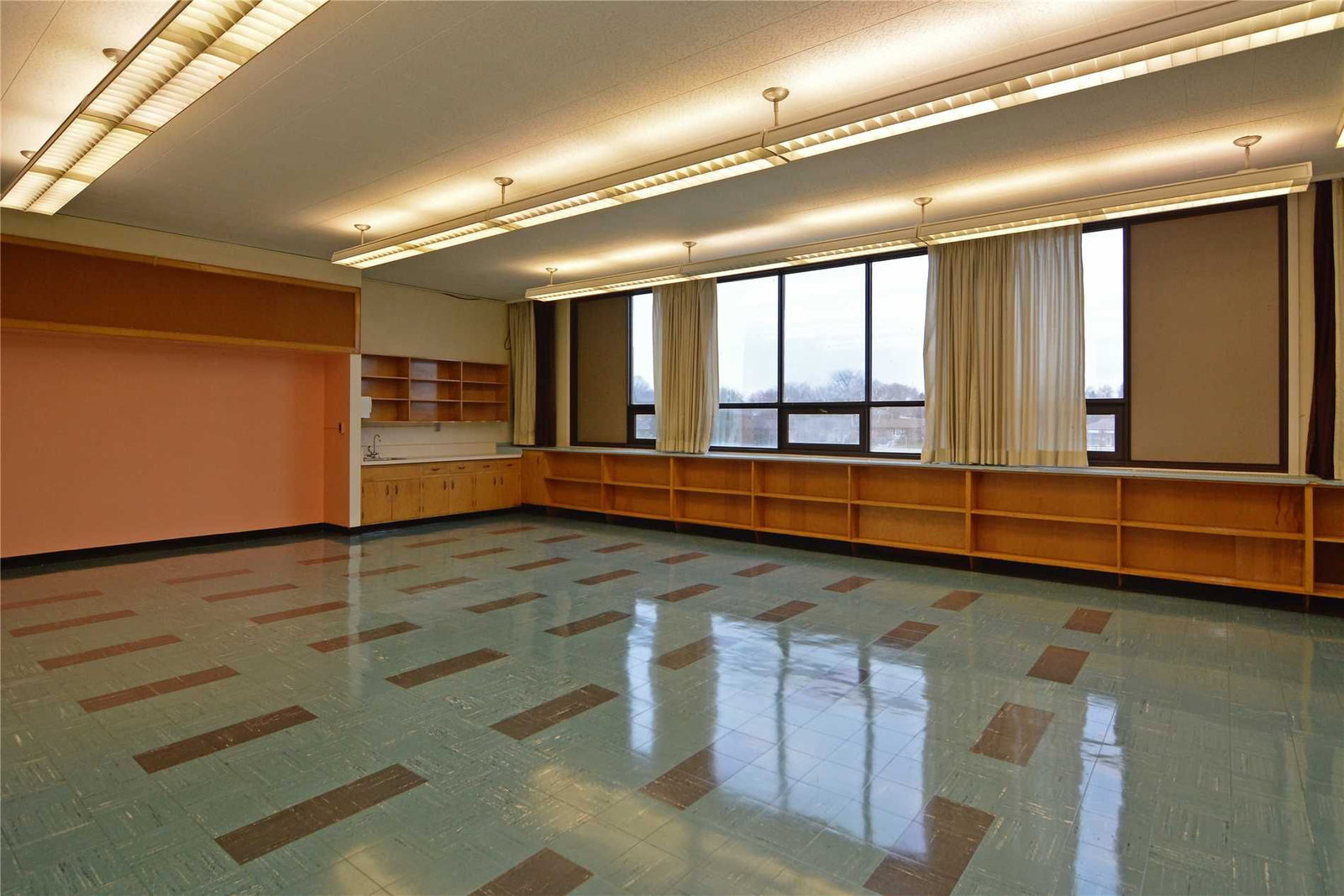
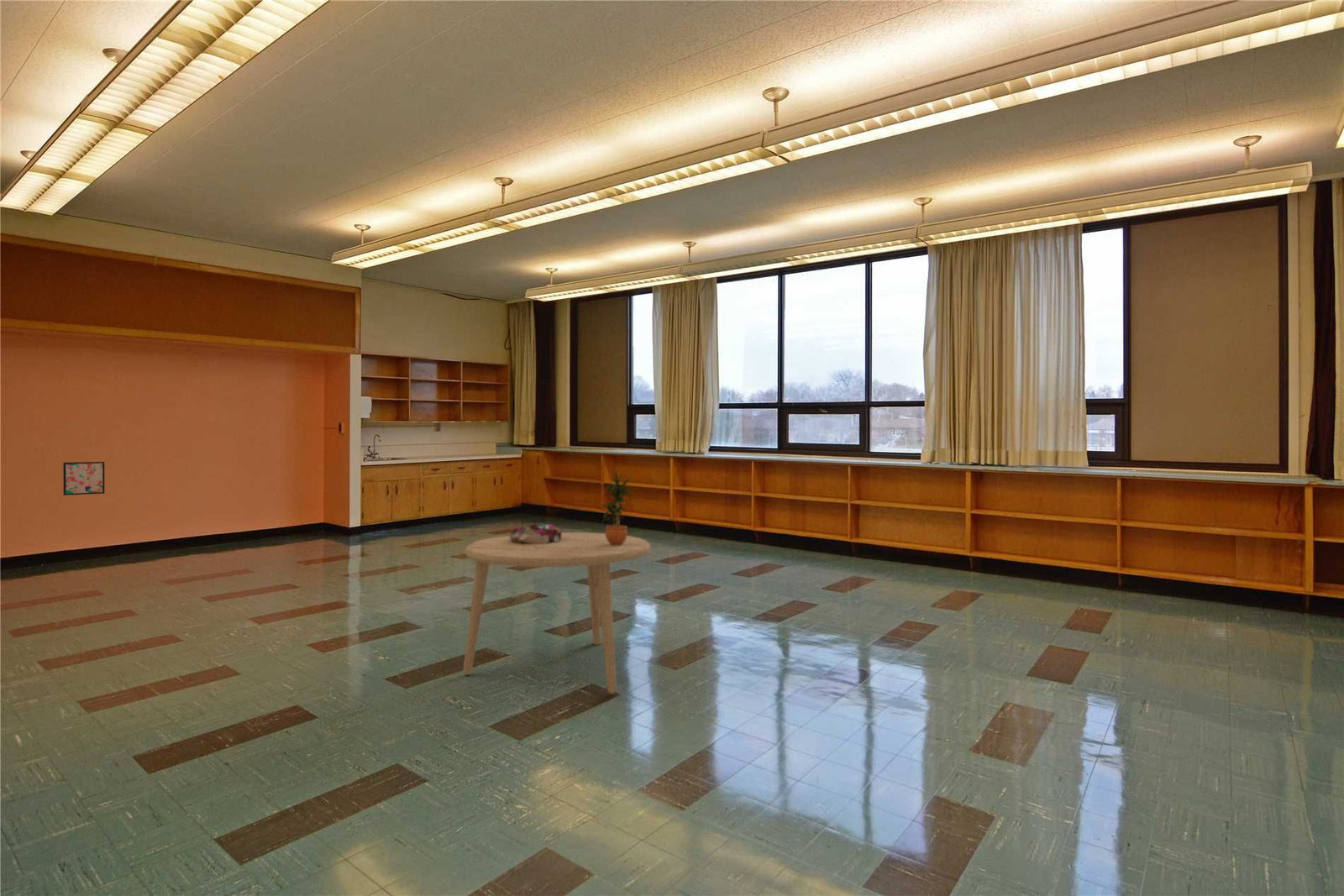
+ wall art [62,461,105,496]
+ dining table [462,532,651,694]
+ potted plant [600,469,637,545]
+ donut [509,522,562,544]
